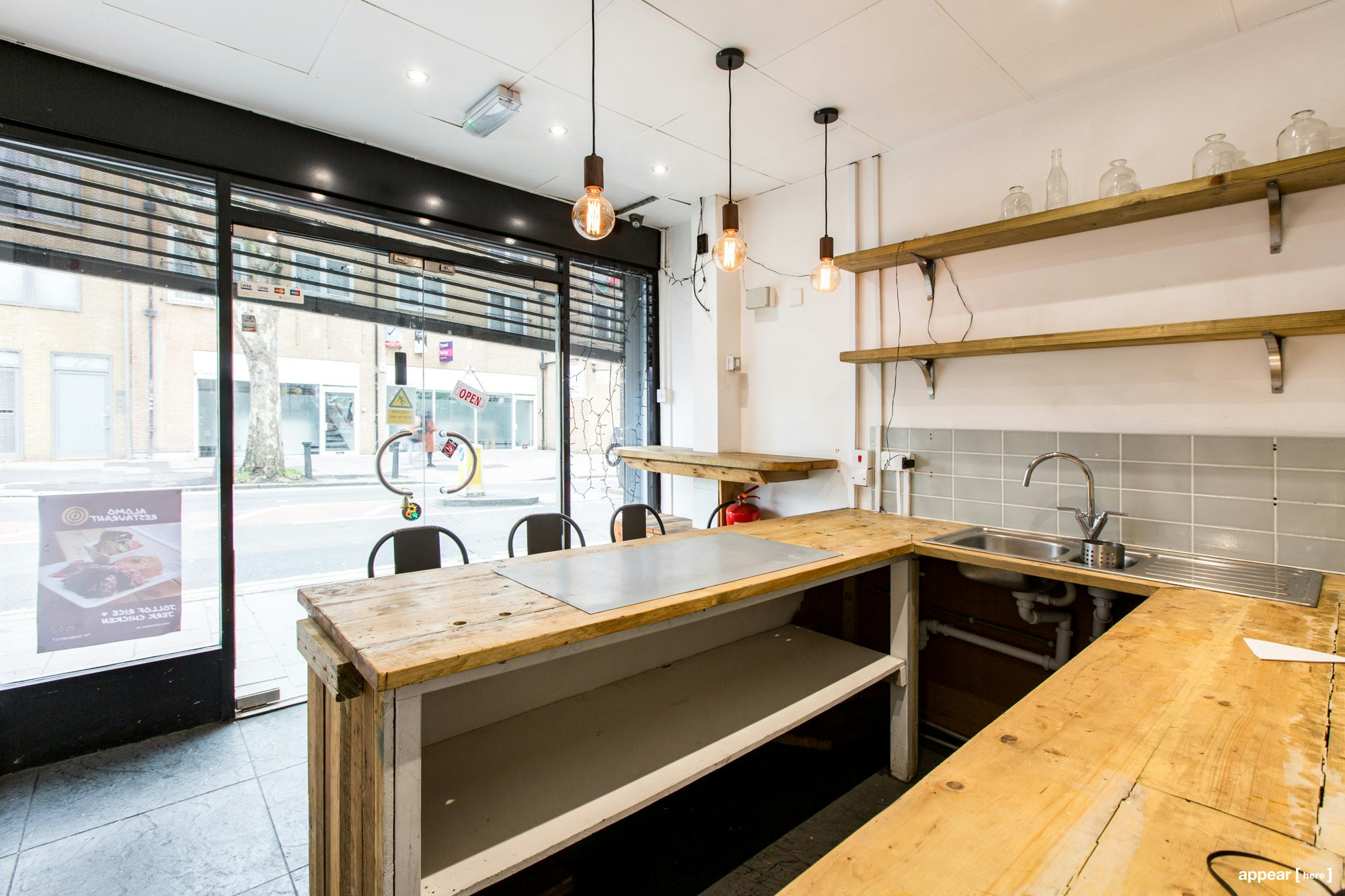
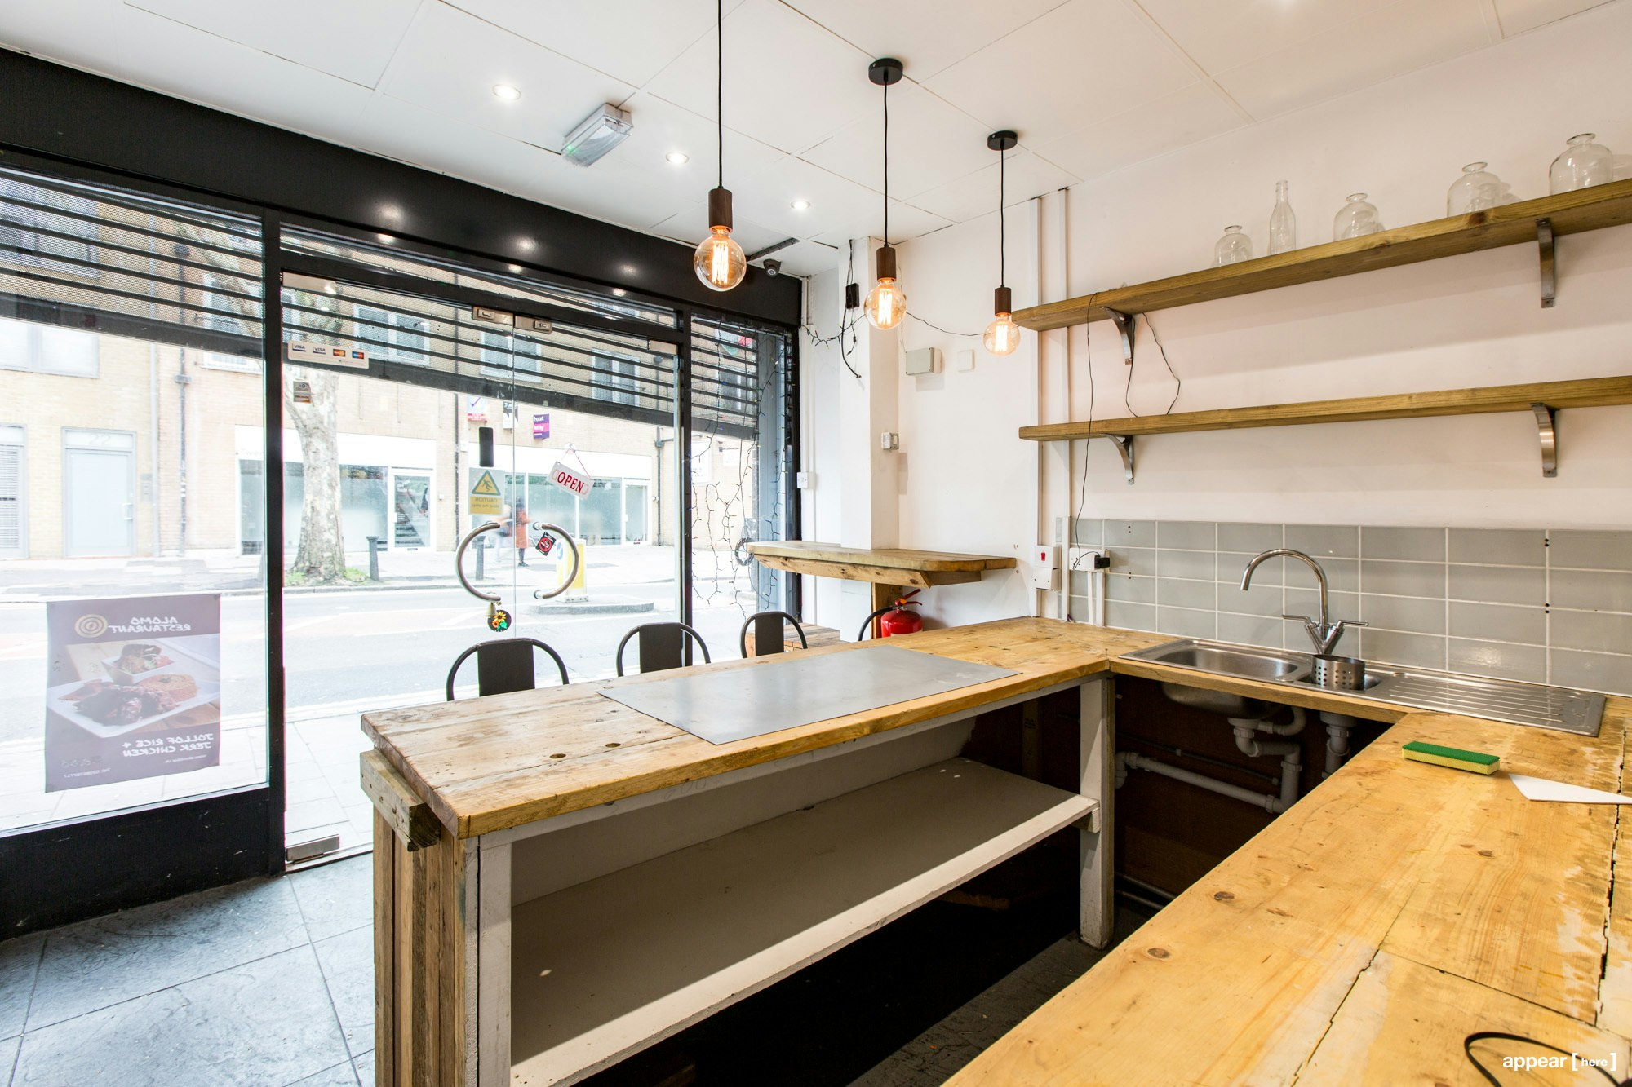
+ dish sponge [1401,740,1501,775]
